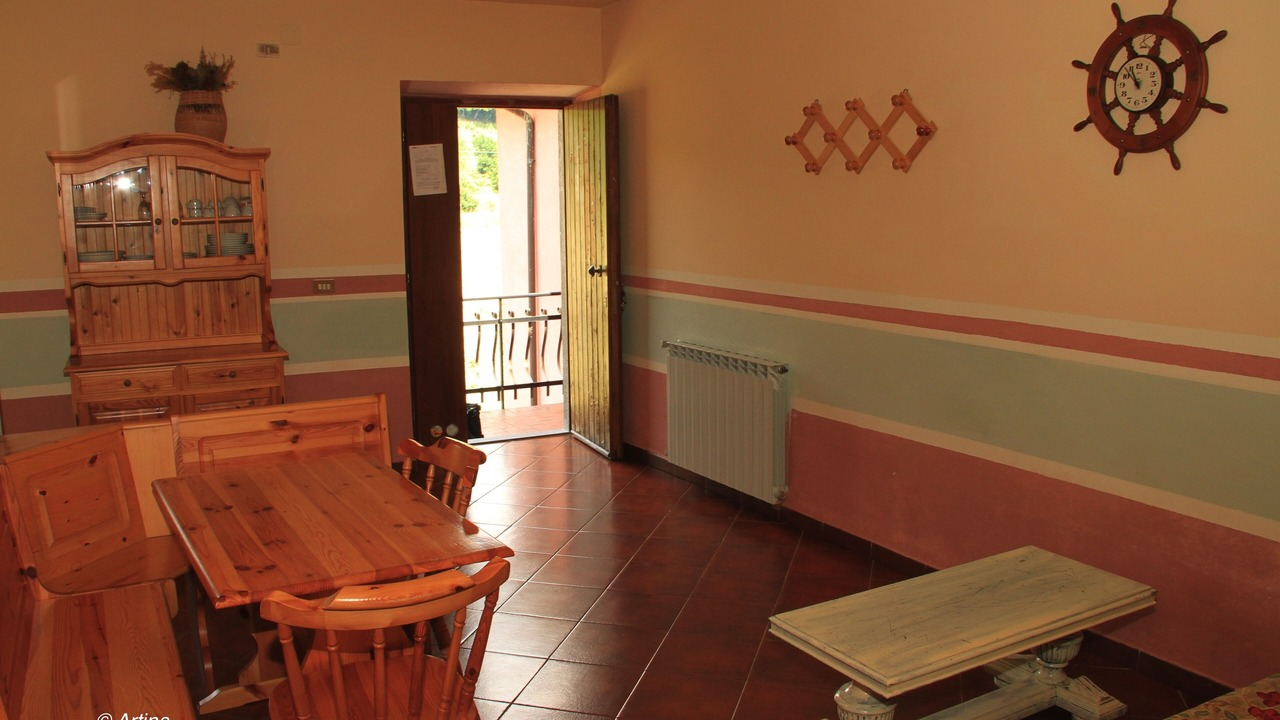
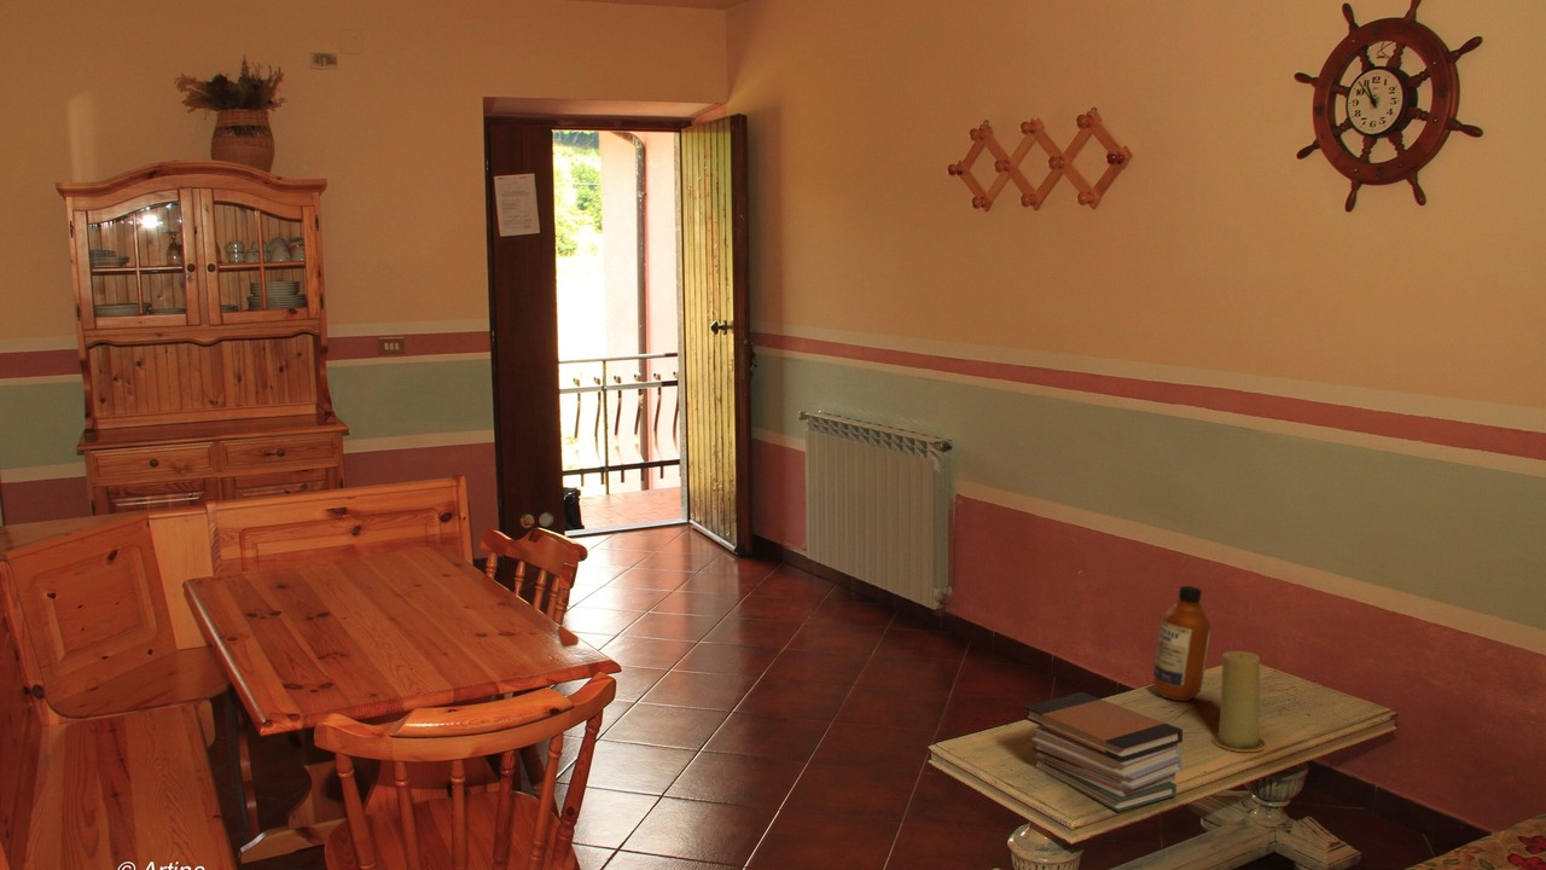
+ bottle [1152,585,1211,702]
+ book stack [1023,691,1184,813]
+ candle [1210,650,1268,753]
